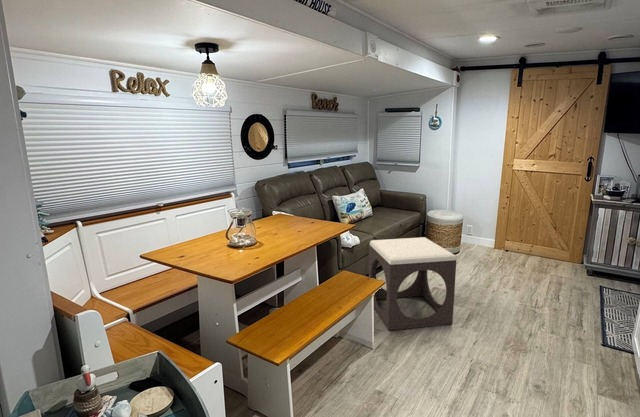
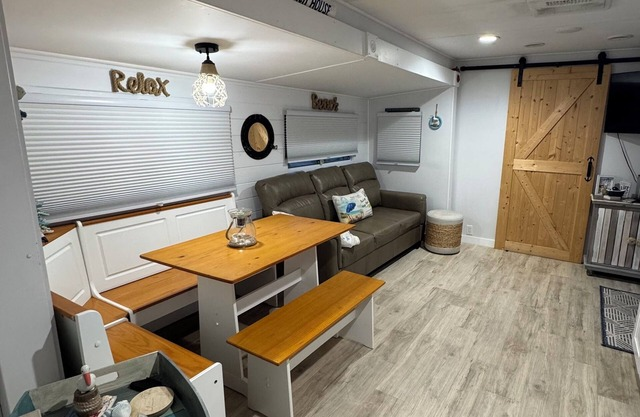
- footstool [368,236,457,331]
